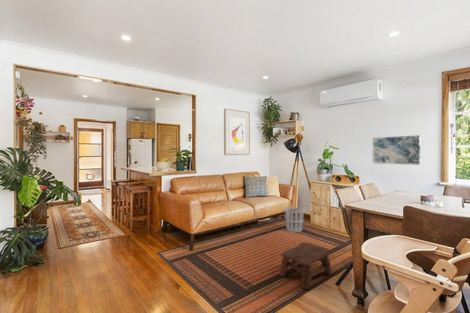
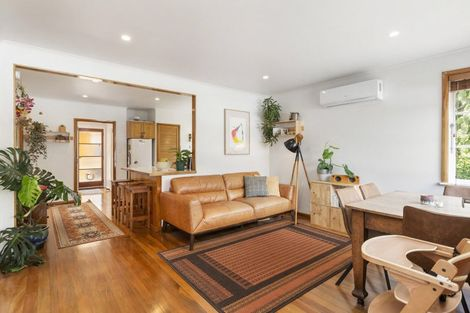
- waste basket [283,206,306,233]
- stool [278,241,333,290]
- wall art [372,134,422,166]
